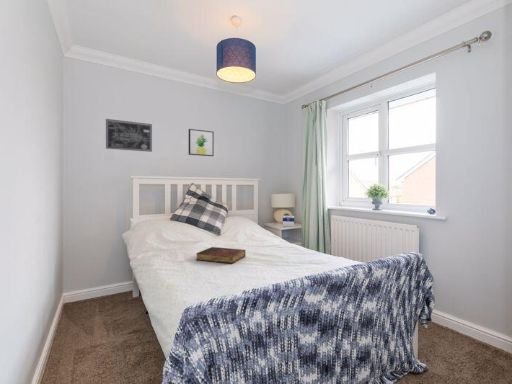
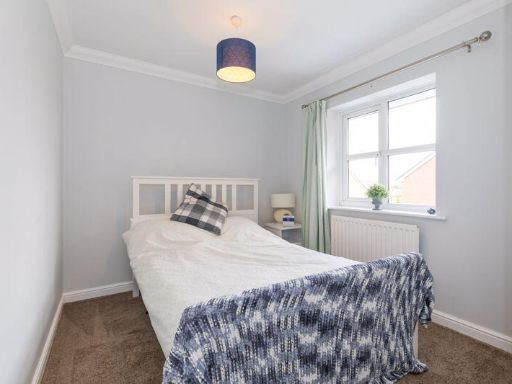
- wall art [188,128,215,157]
- book [195,246,246,265]
- wall art [105,118,153,153]
